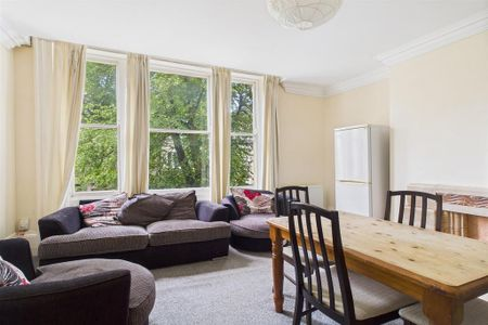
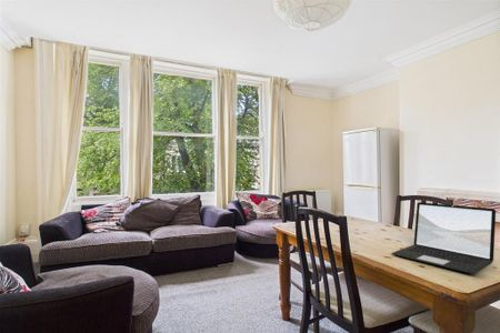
+ laptop [391,201,497,275]
